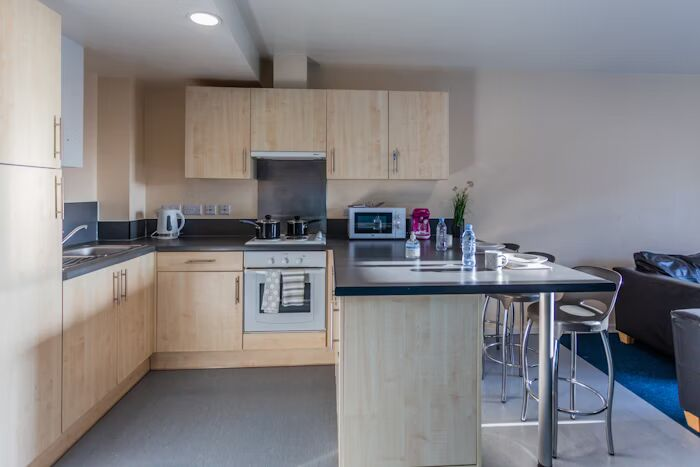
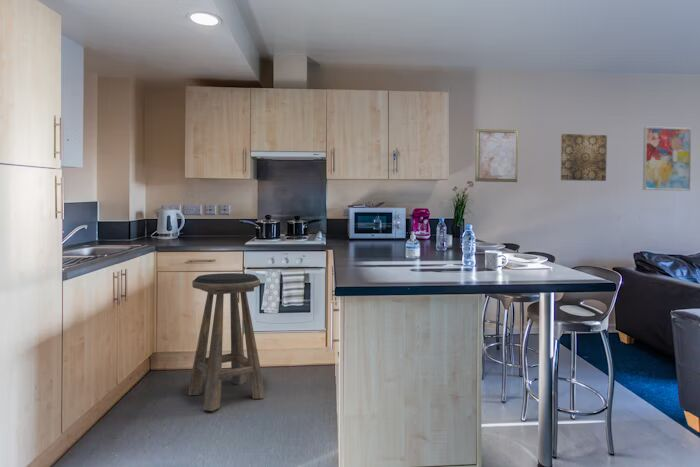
+ wall art [560,133,608,182]
+ stool [187,272,265,412]
+ wall art [642,126,692,192]
+ wall art [474,128,519,183]
